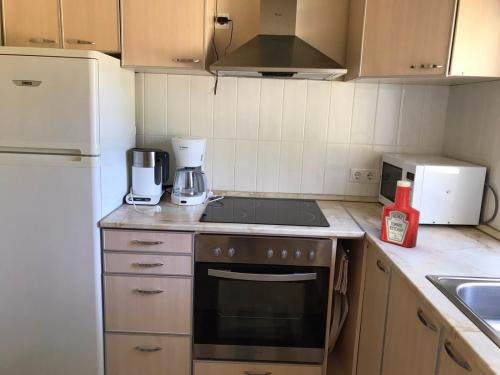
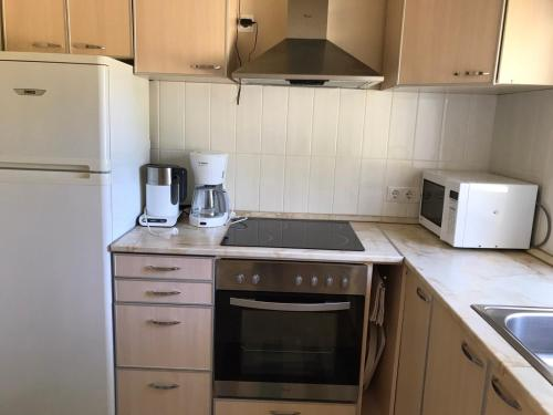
- soap bottle [379,180,421,248]
